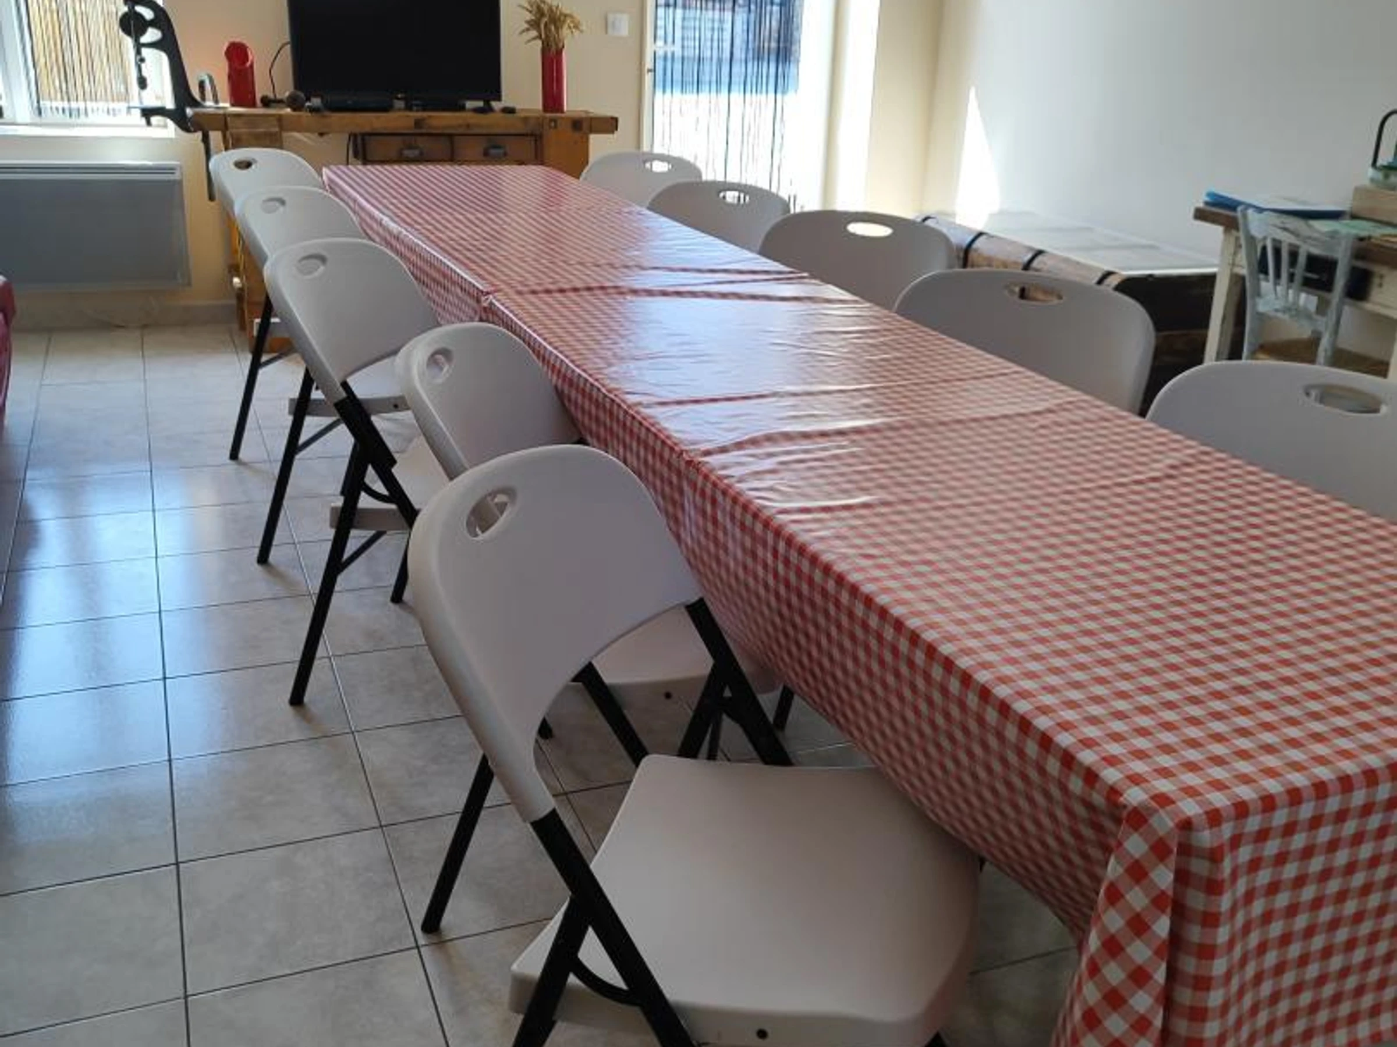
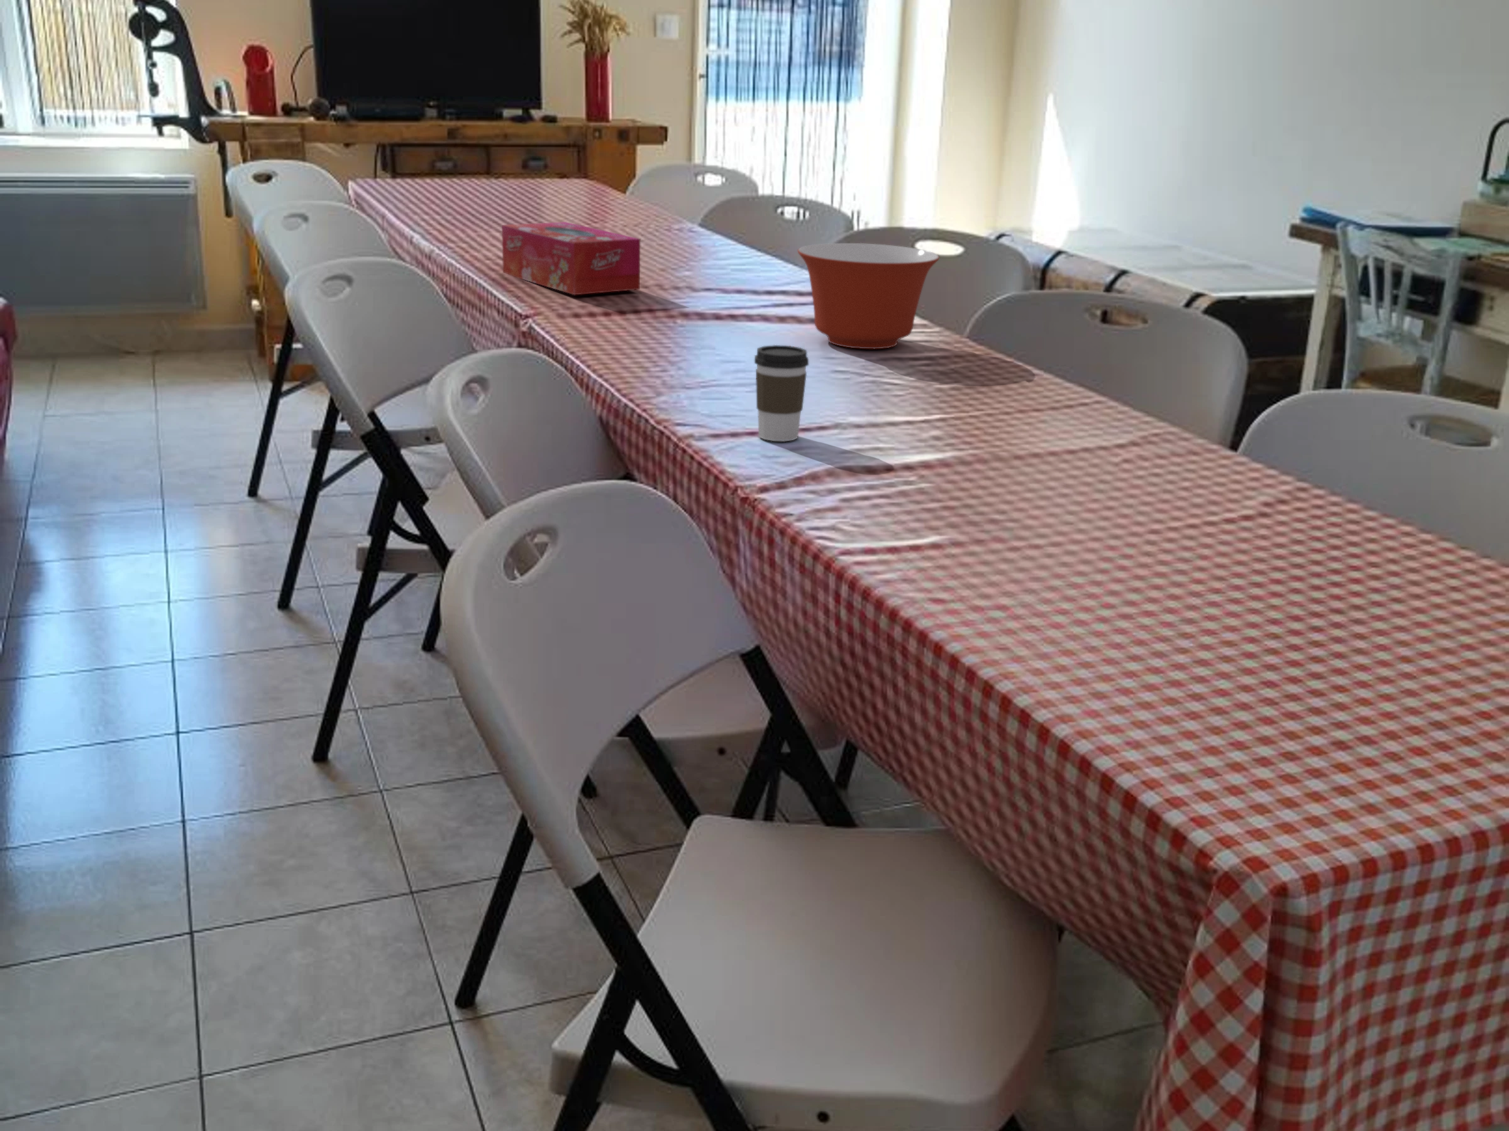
+ coffee cup [753,345,809,442]
+ tissue box [501,221,640,296]
+ mixing bowl [796,242,940,349]
